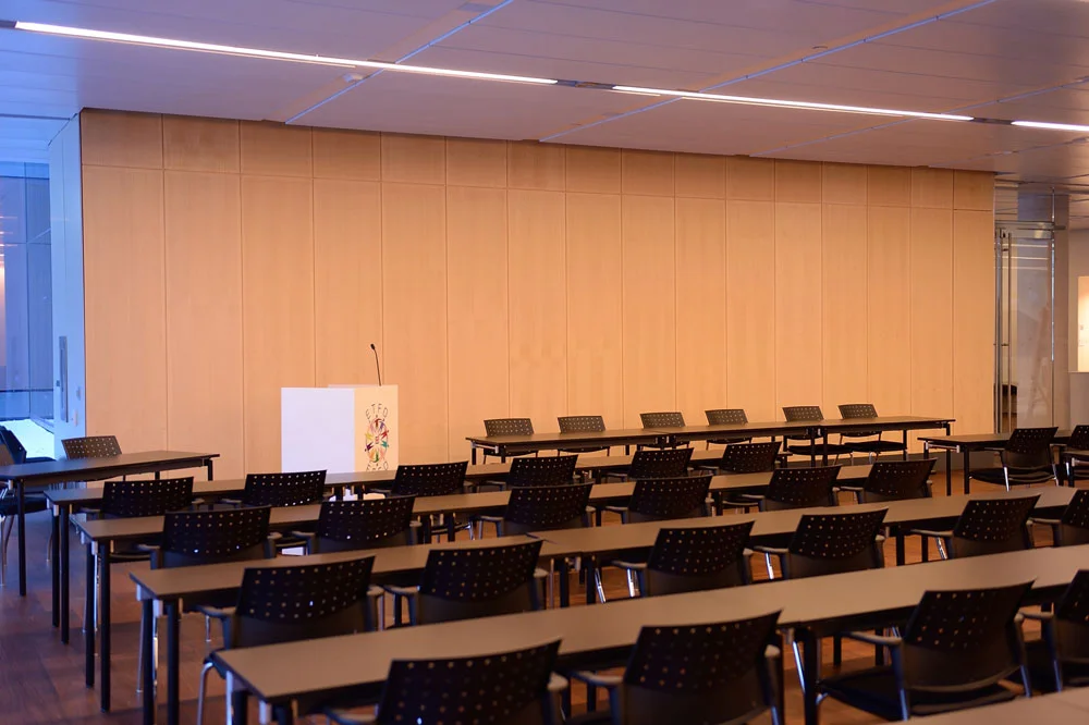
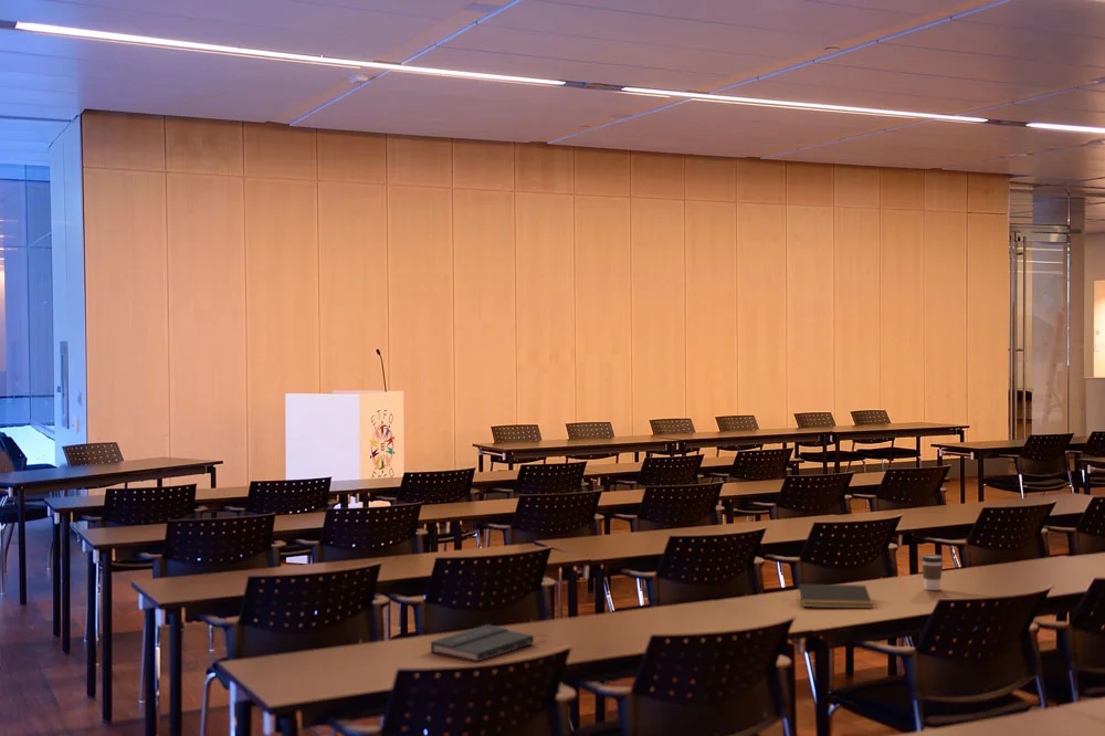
+ book [430,623,549,662]
+ coffee cup [920,554,944,591]
+ notepad [796,582,874,609]
